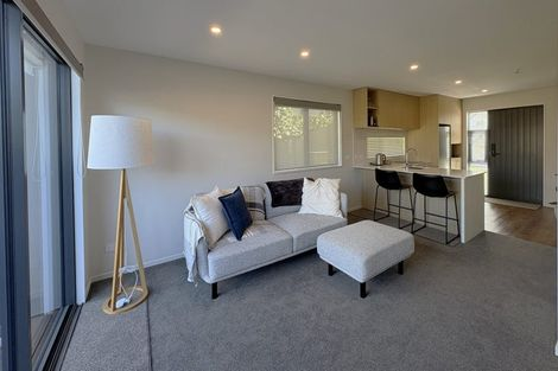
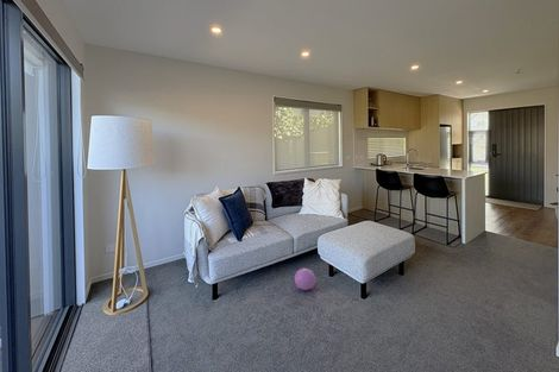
+ ball [294,267,316,291]
